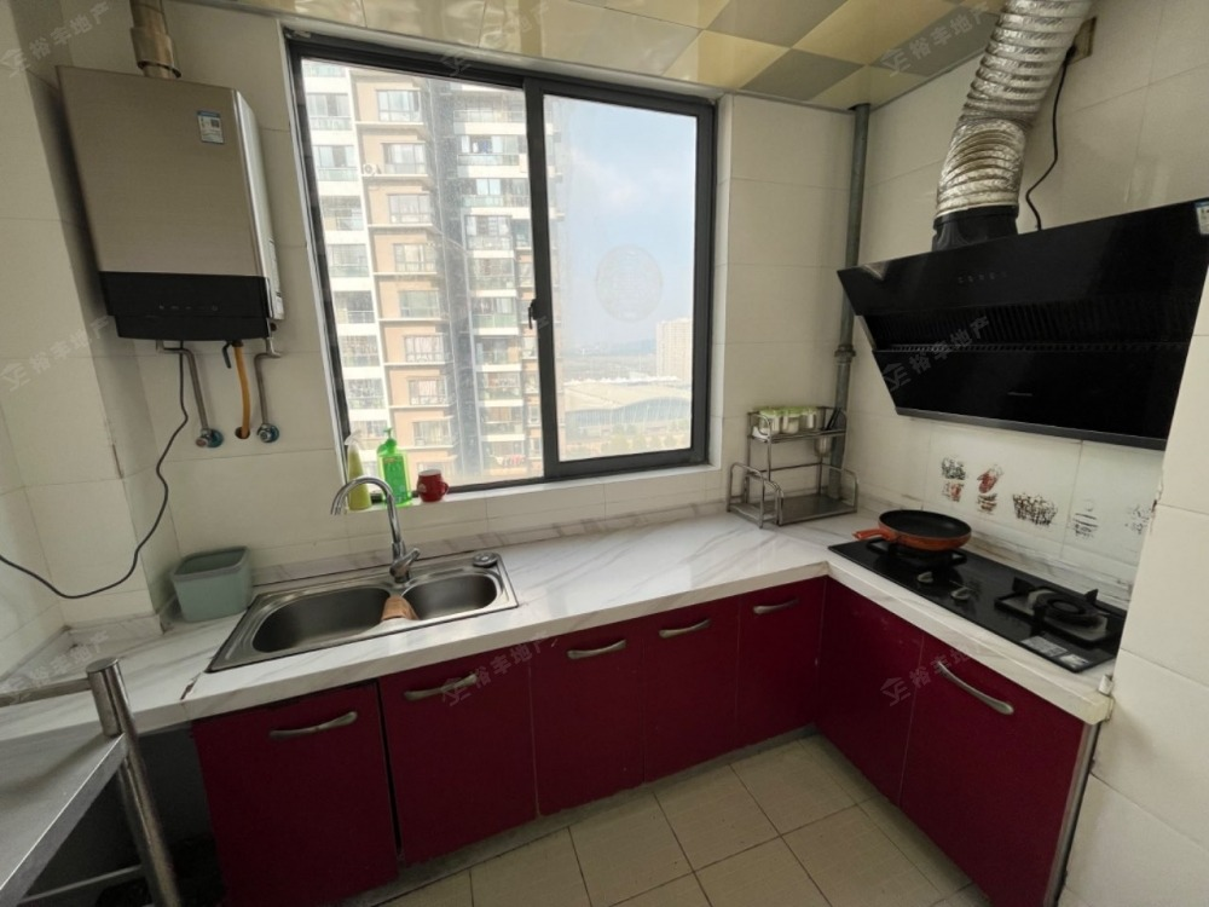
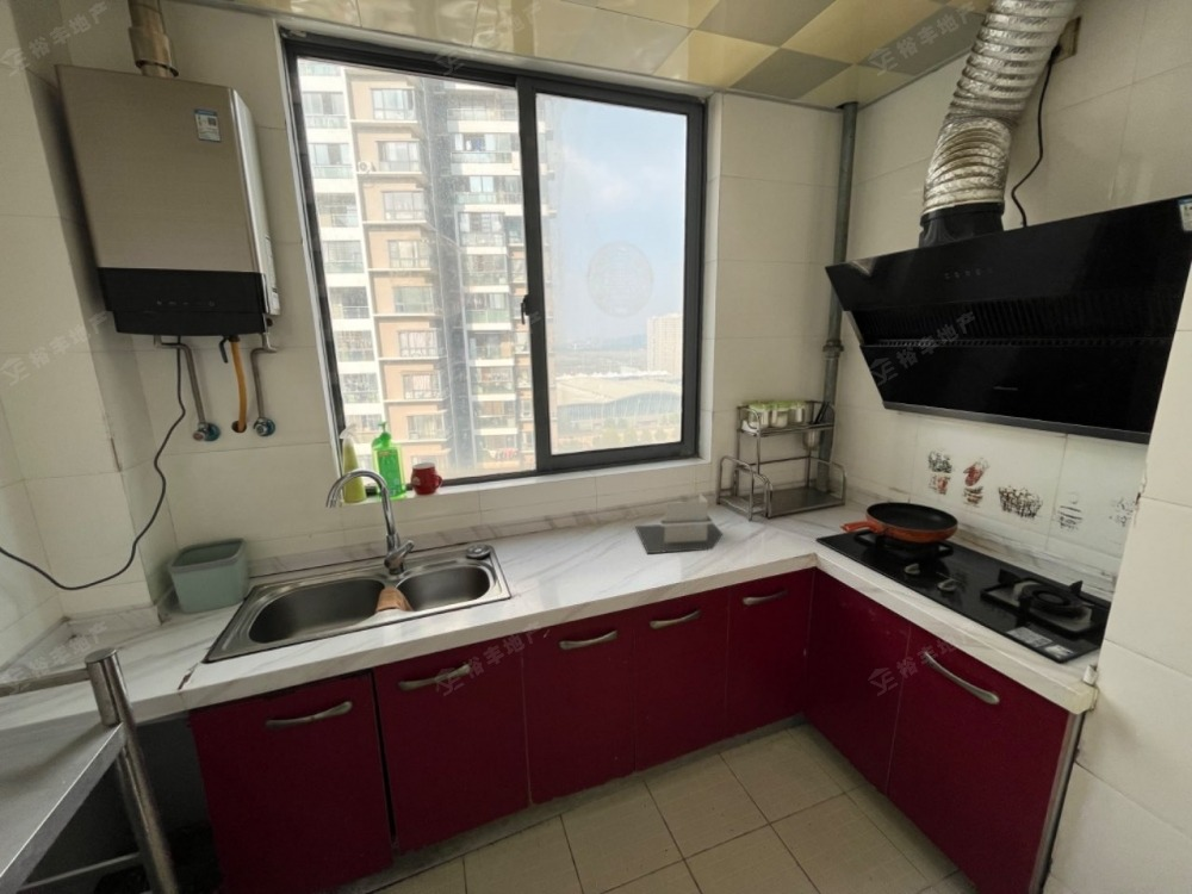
+ architectural model [634,492,724,554]
